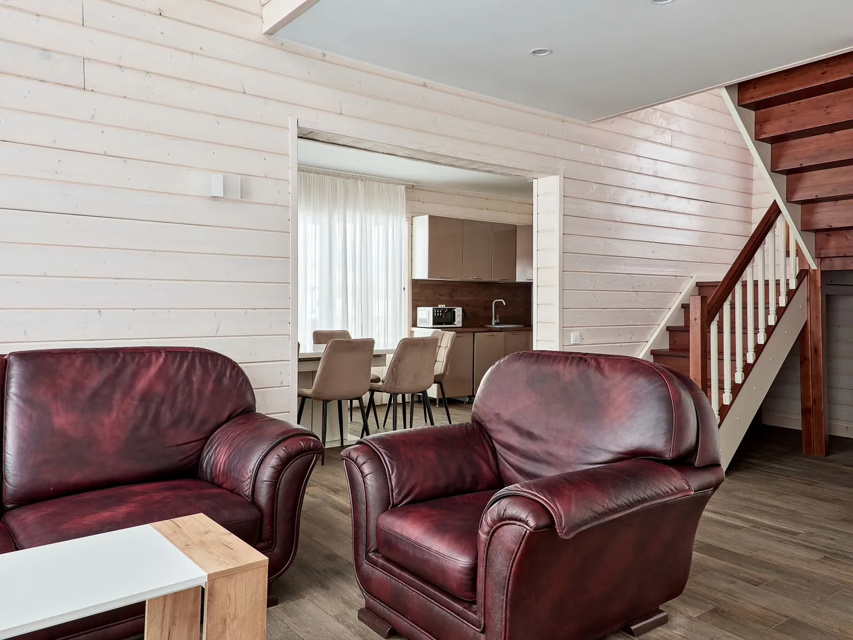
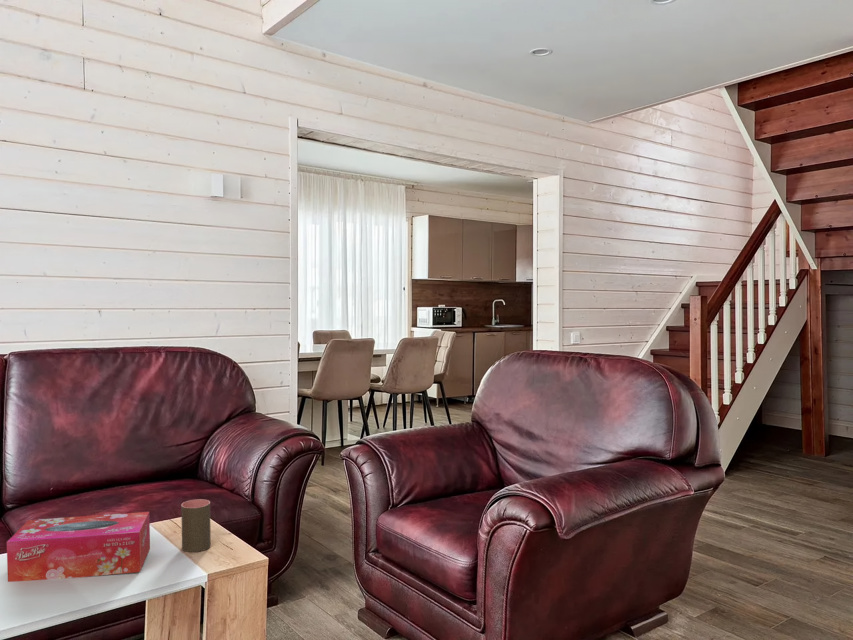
+ tissue box [6,511,151,583]
+ cup [180,498,212,553]
